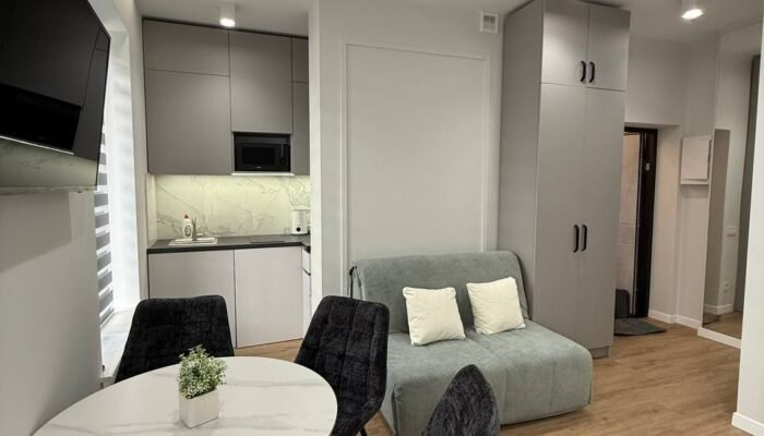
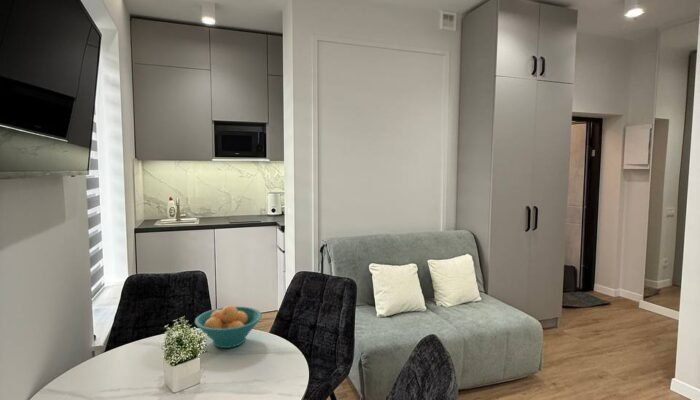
+ fruit bowl [194,304,263,349]
